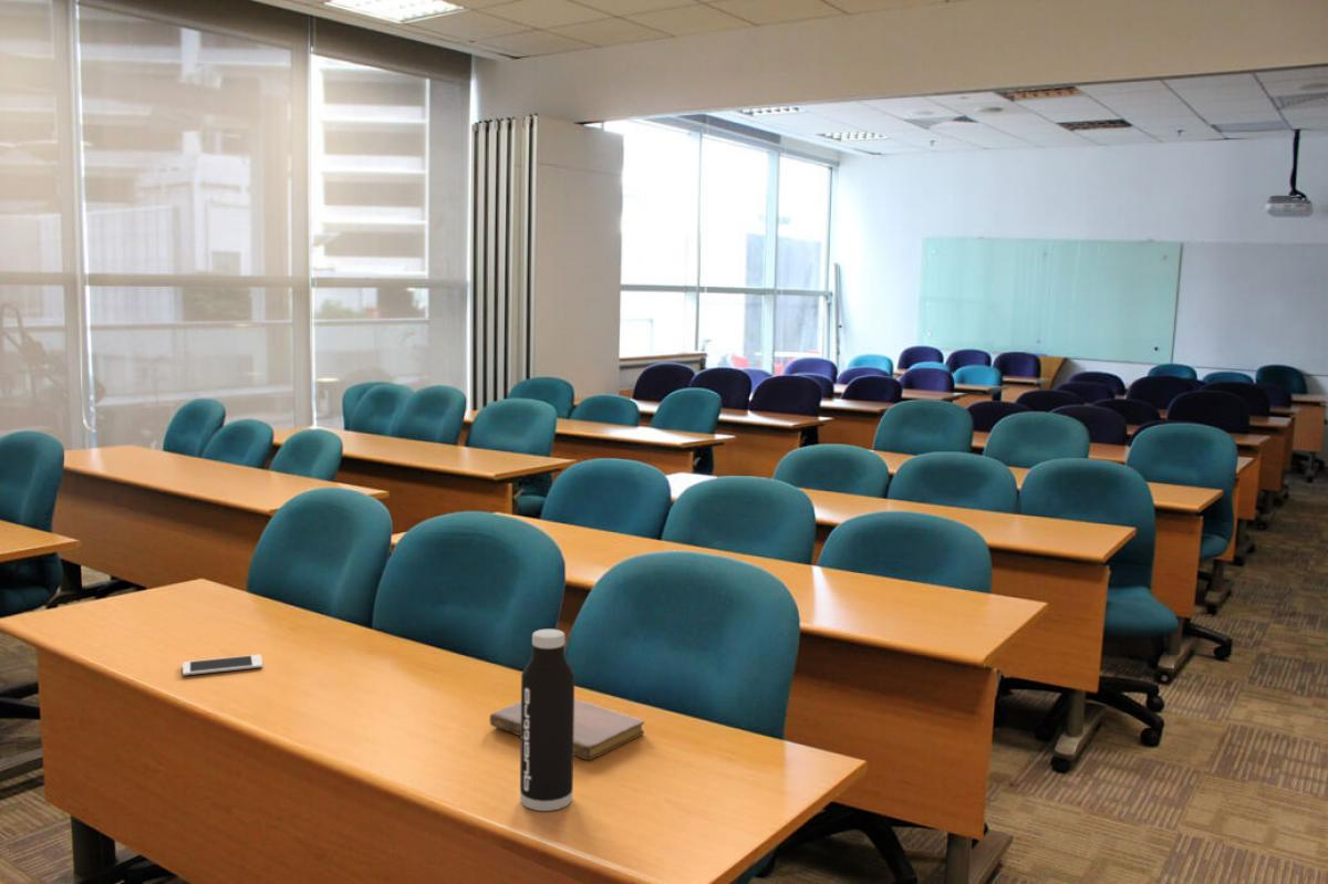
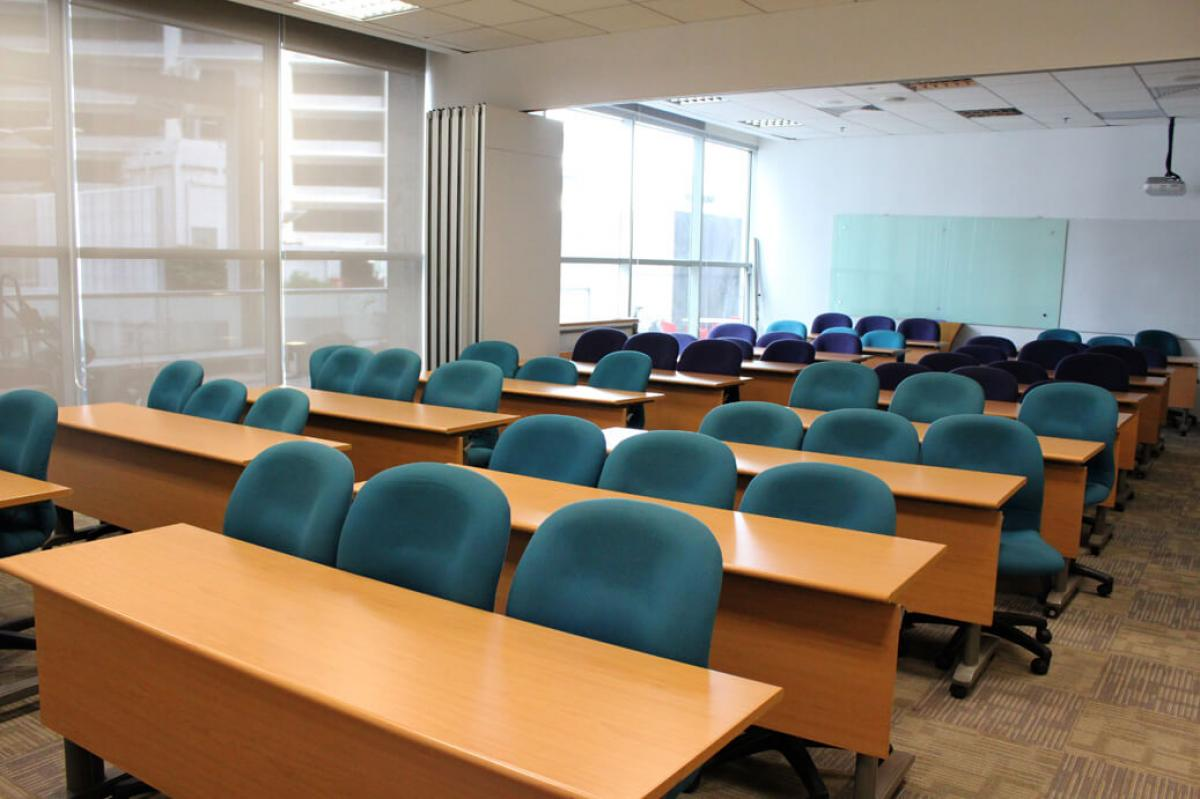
- cell phone [181,654,263,676]
- water bottle [519,628,575,812]
- notebook [489,698,645,761]
